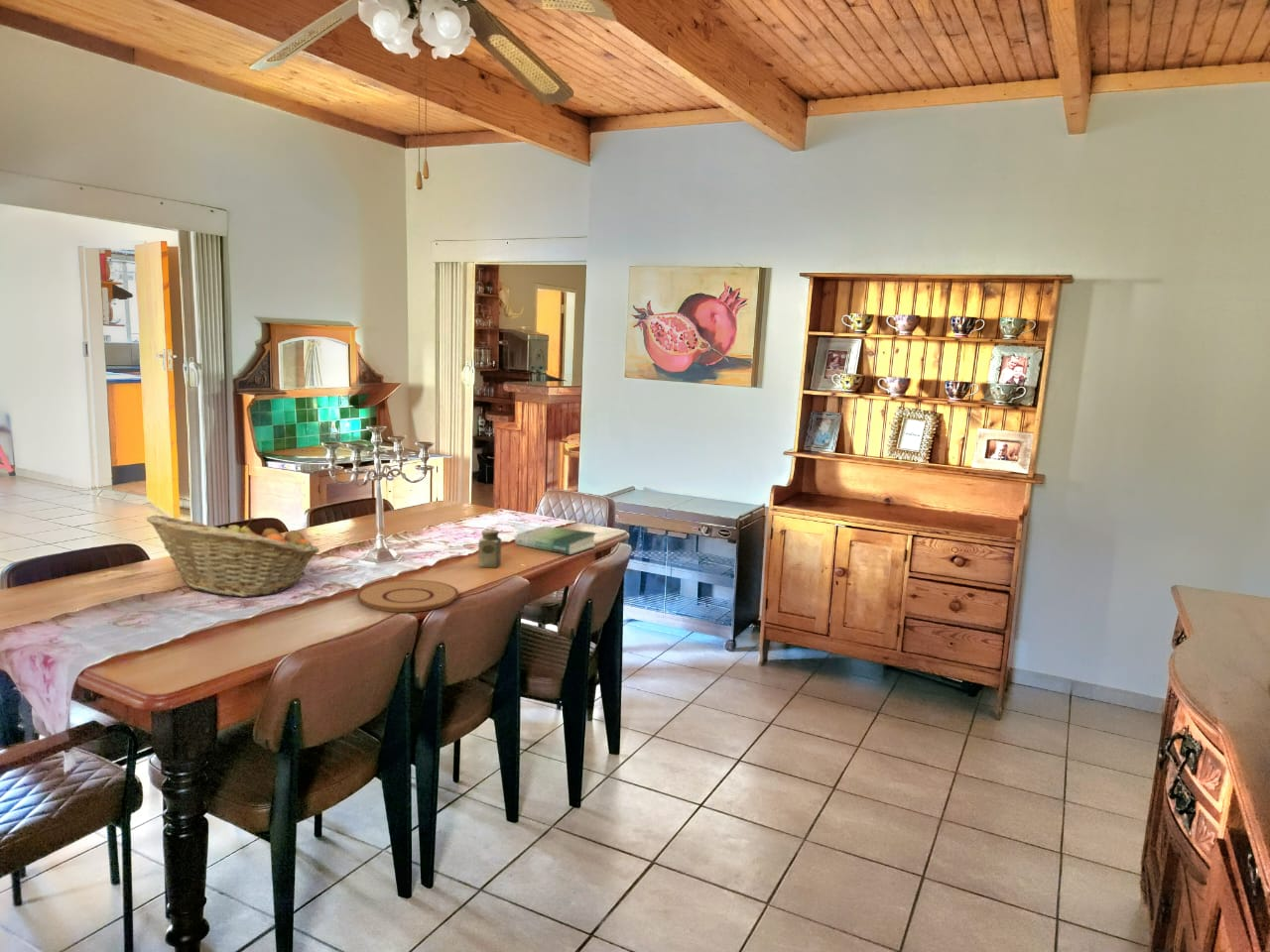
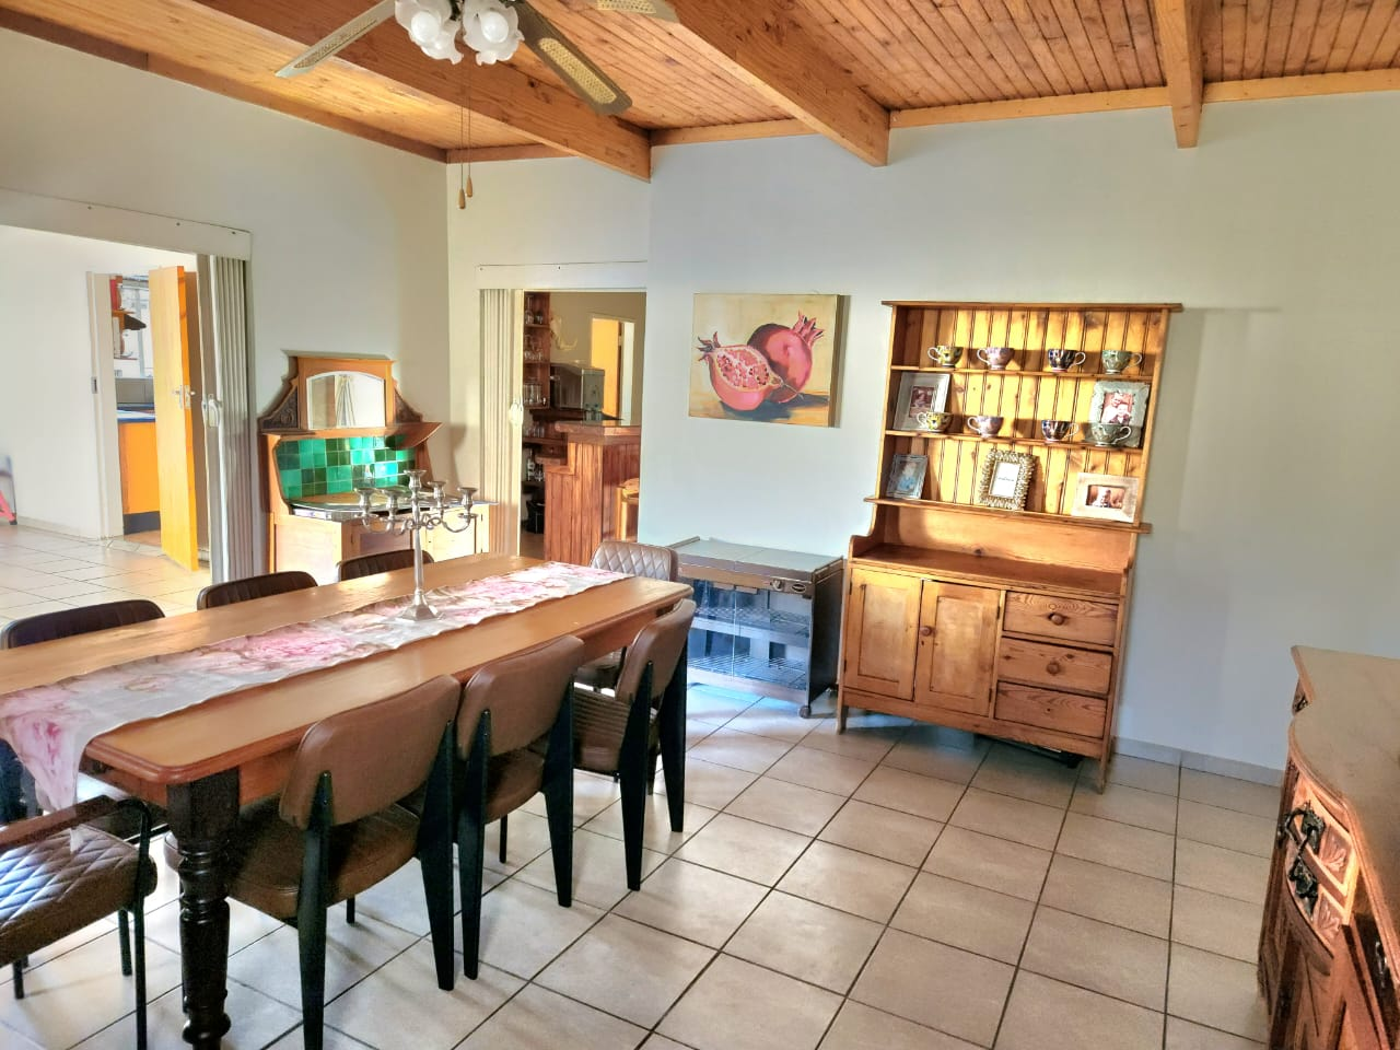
- book [514,526,597,556]
- fruit basket [145,515,320,598]
- plate [356,579,459,613]
- salt shaker [477,529,502,569]
